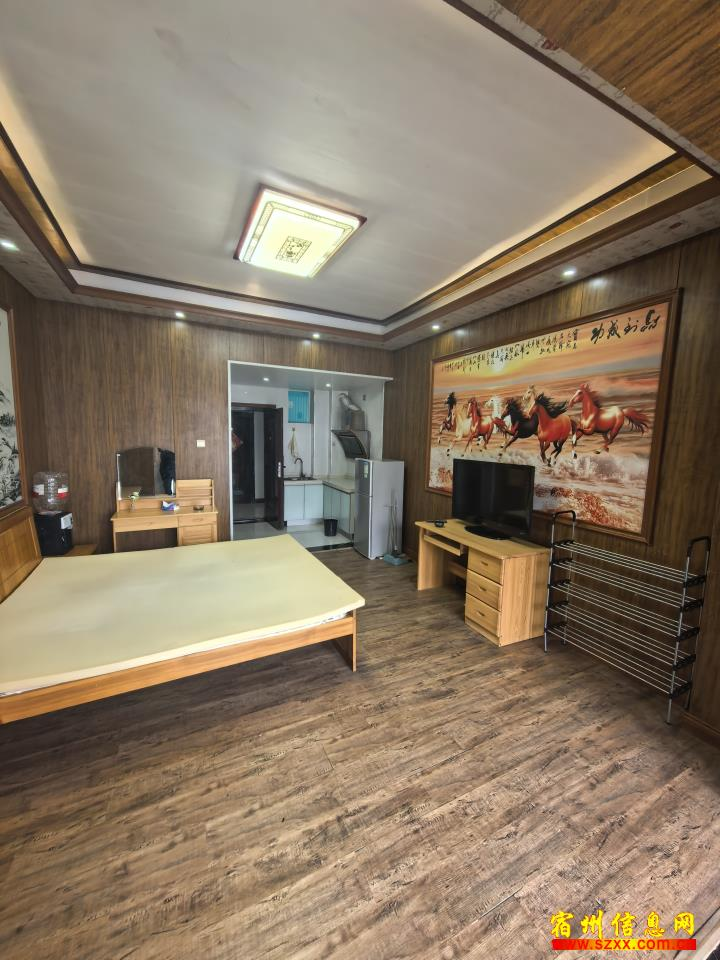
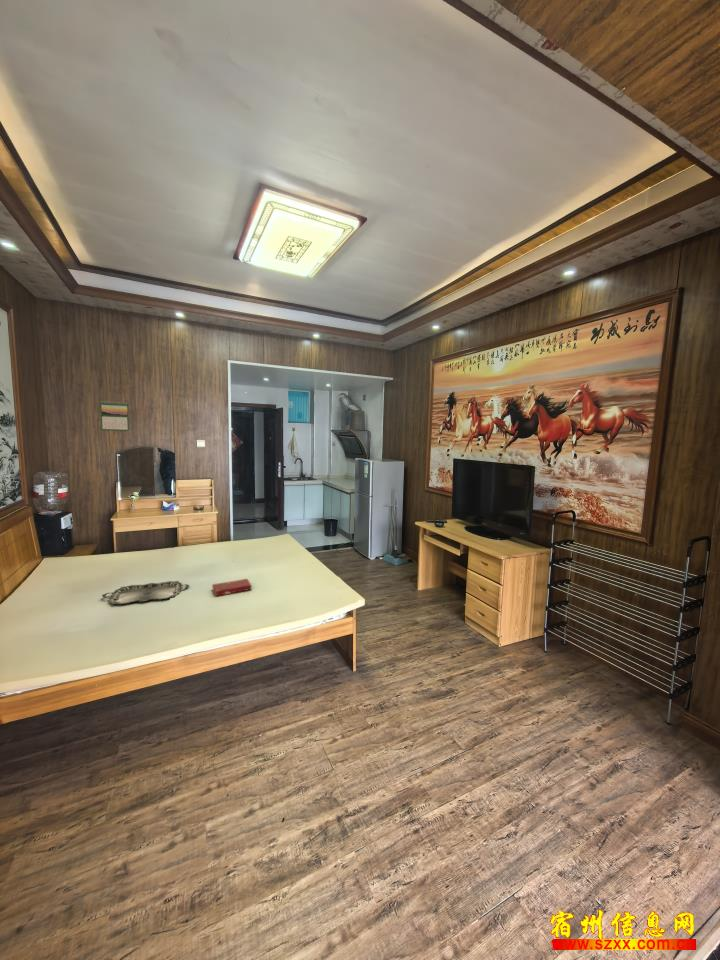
+ serving tray [101,580,190,605]
+ book [211,578,253,597]
+ calendar [99,400,130,432]
